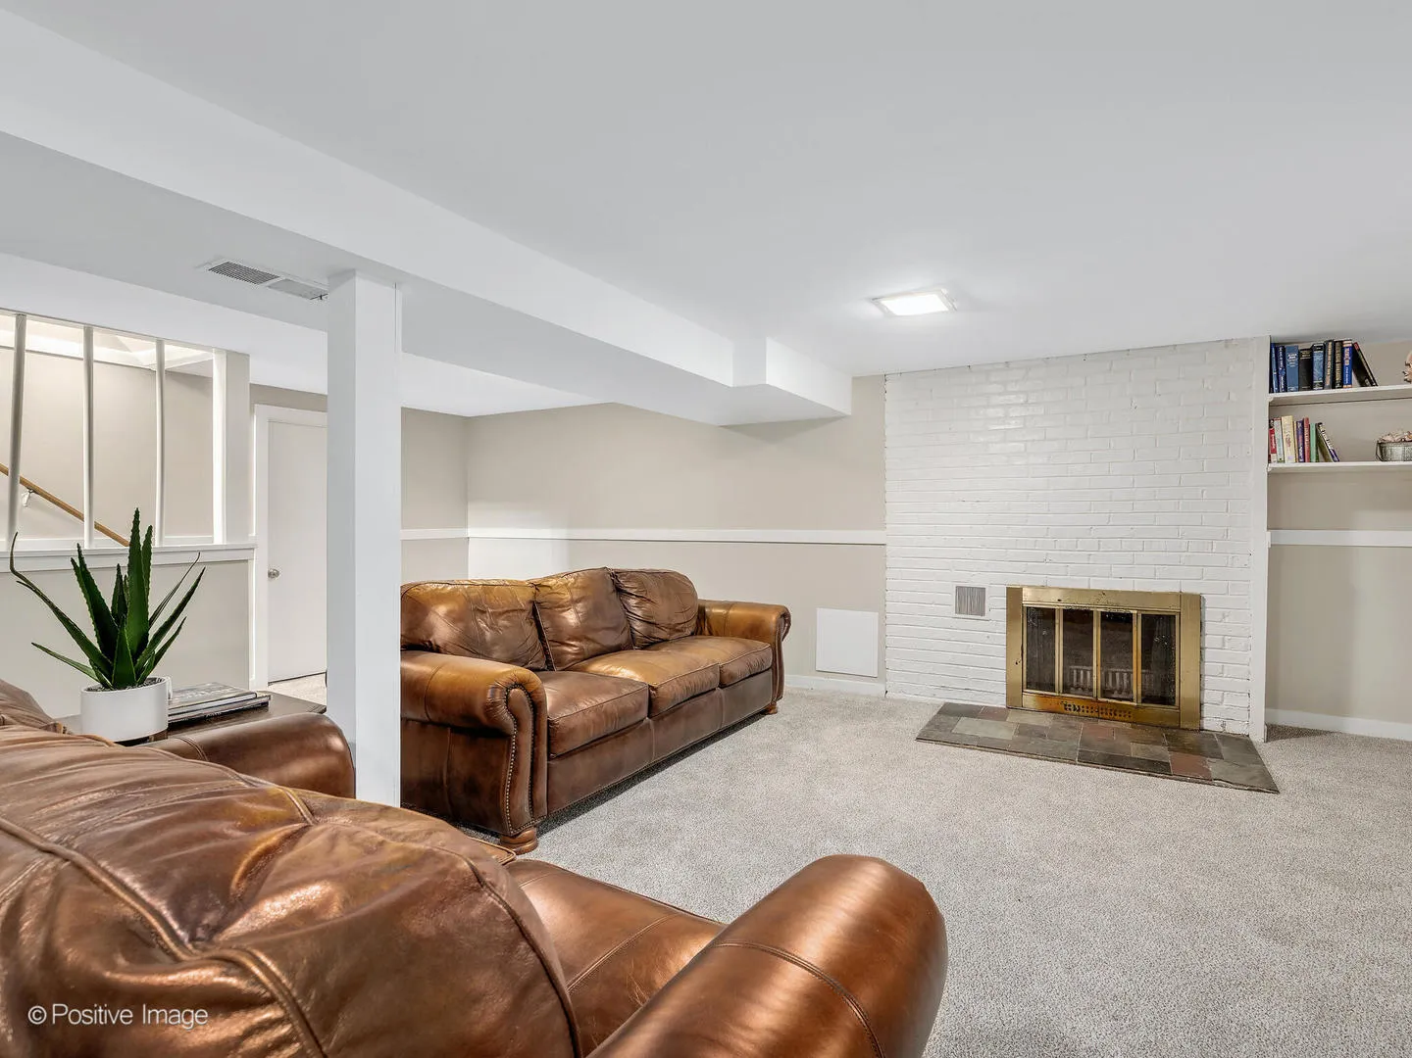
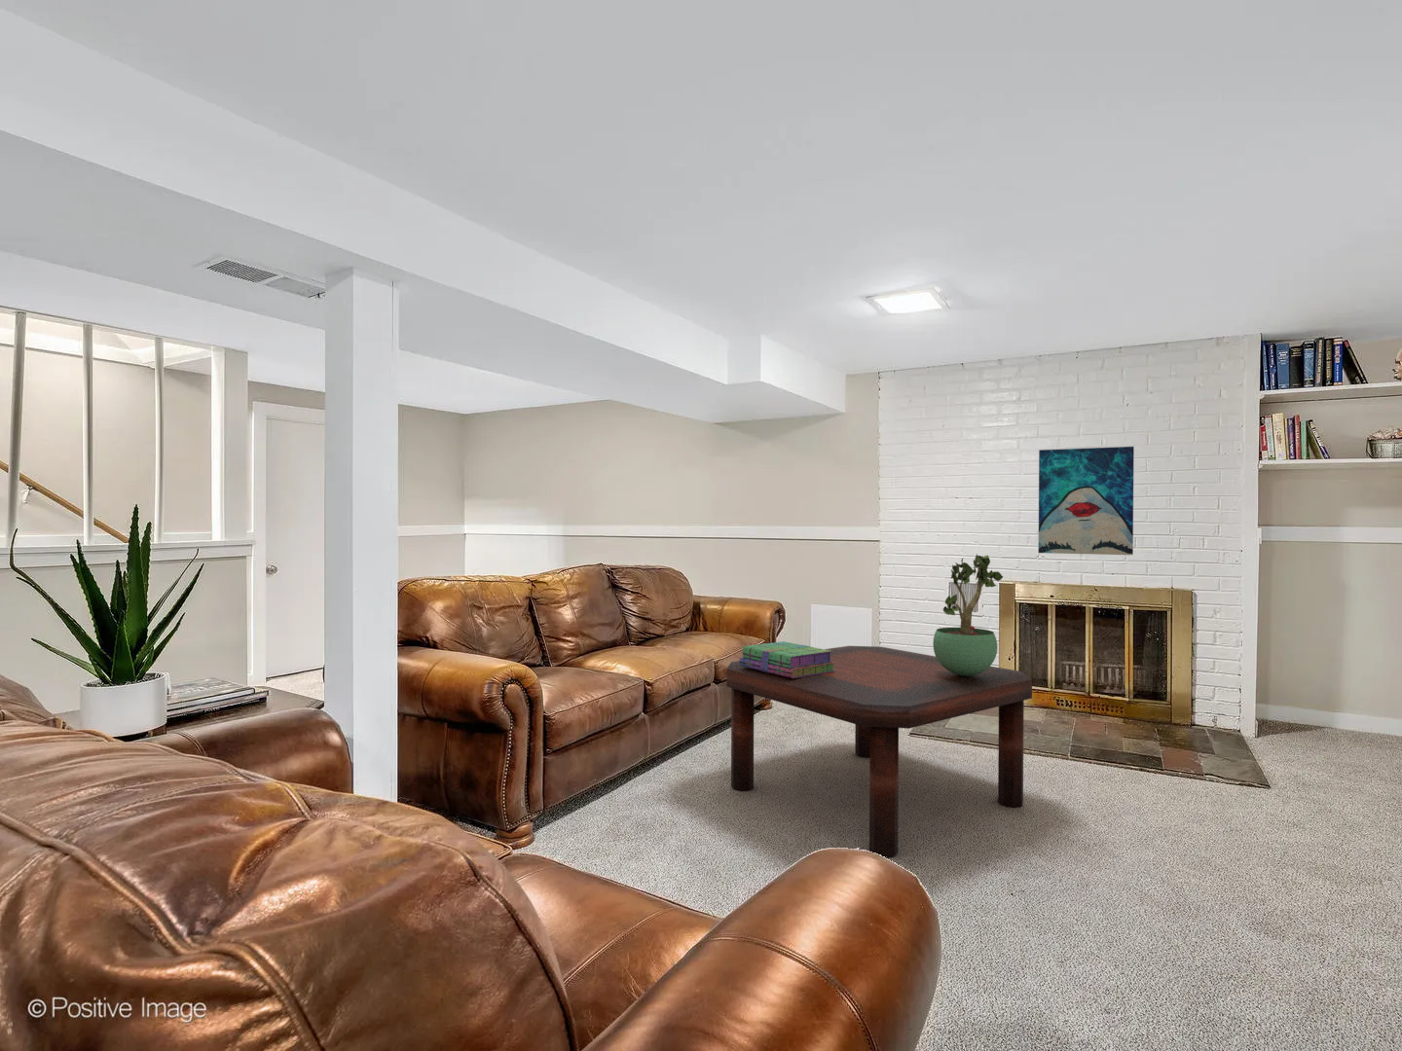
+ potted plant [932,553,1003,677]
+ wall art [1038,446,1135,555]
+ coffee table [725,645,1033,858]
+ stack of books [739,640,836,678]
